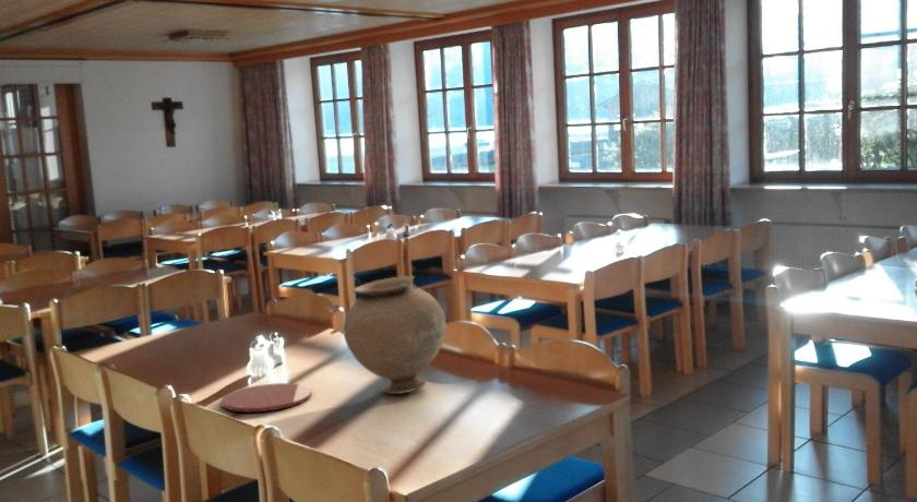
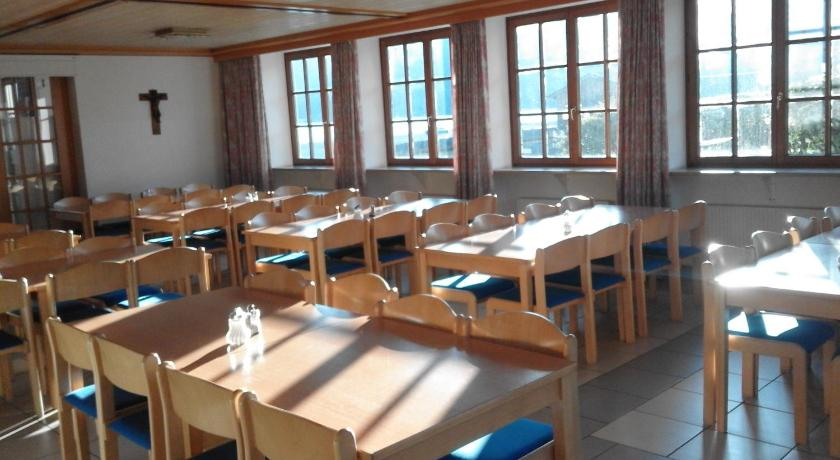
- vase [342,275,446,395]
- plate [221,382,312,414]
